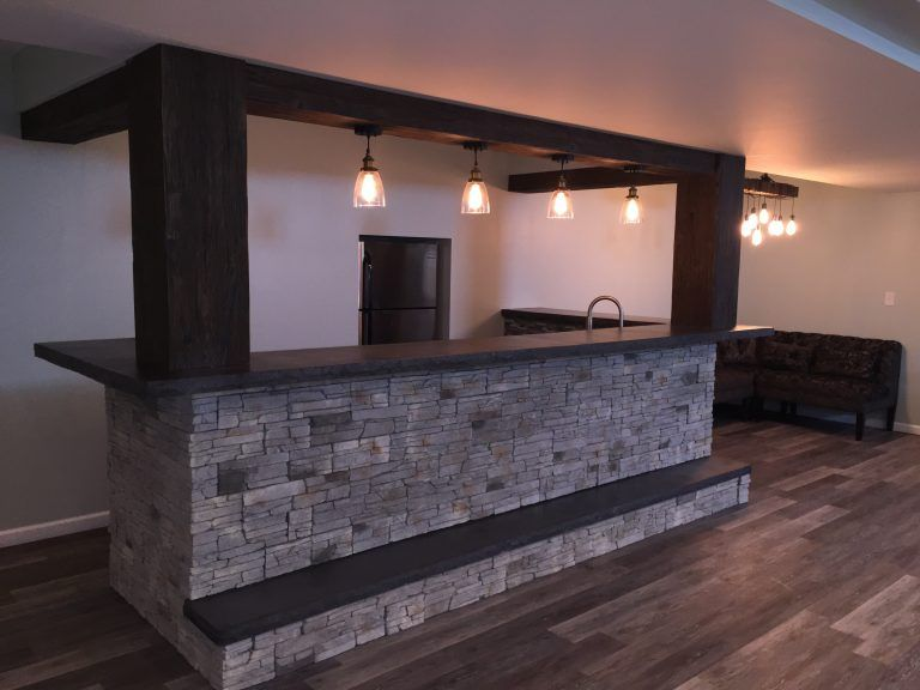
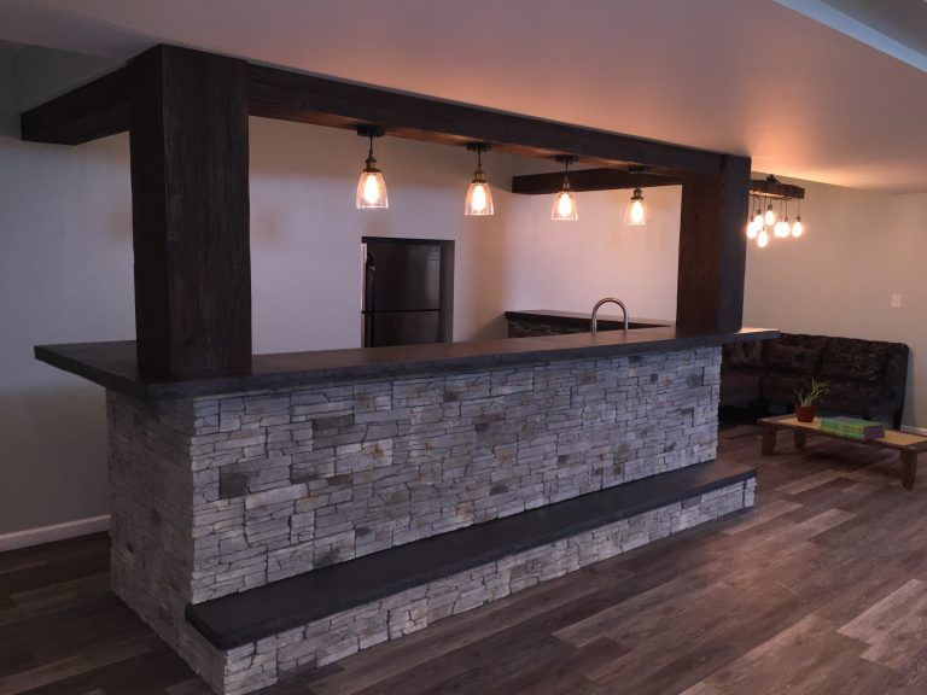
+ coffee table [756,413,927,490]
+ potted plant [794,378,830,422]
+ stack of books [818,415,885,440]
